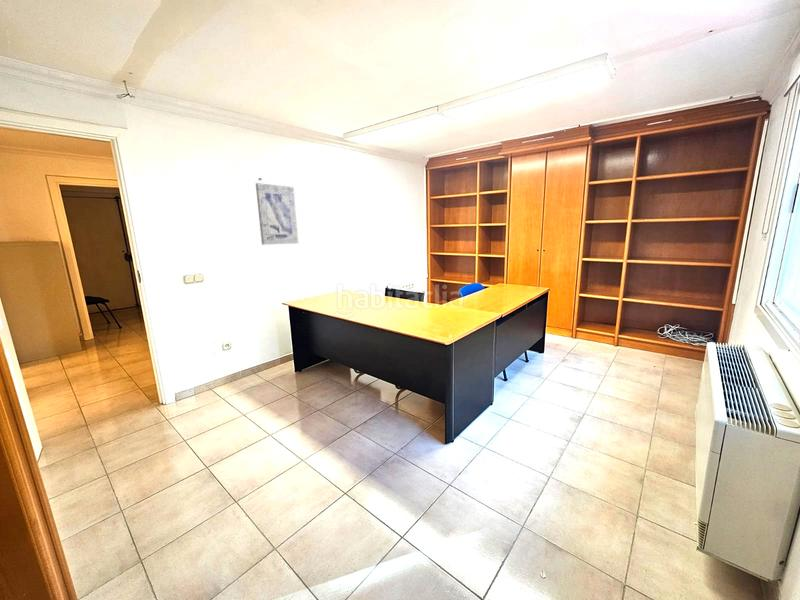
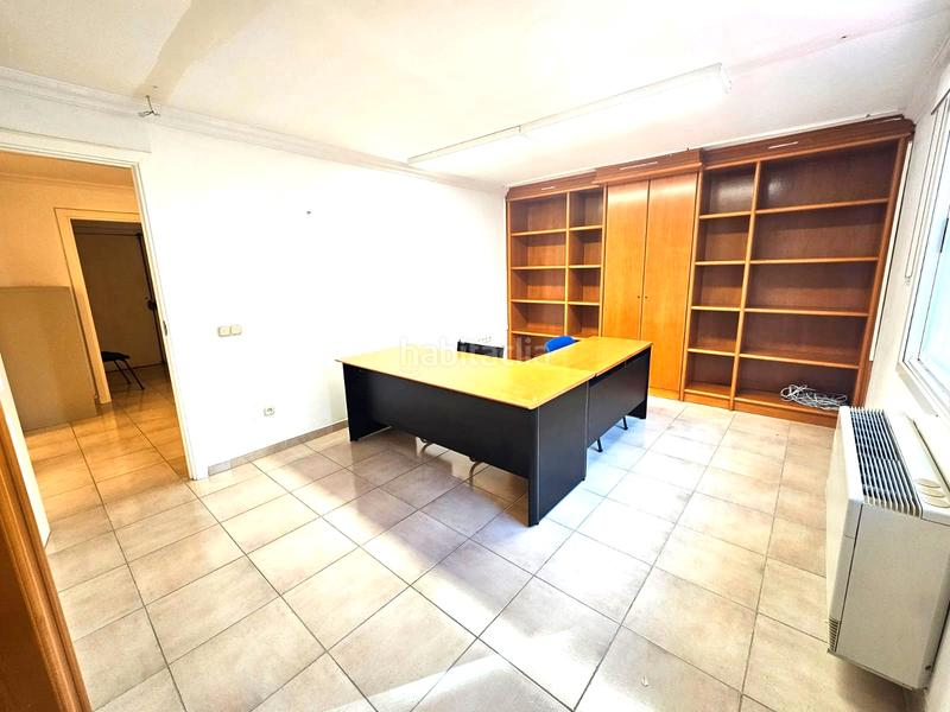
- wall art [255,182,299,246]
